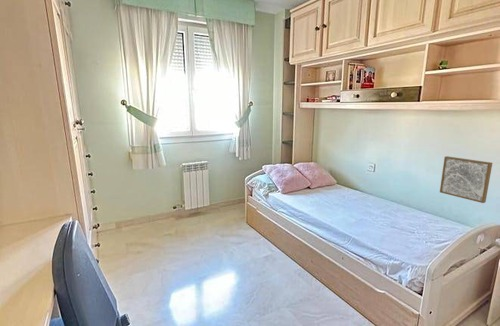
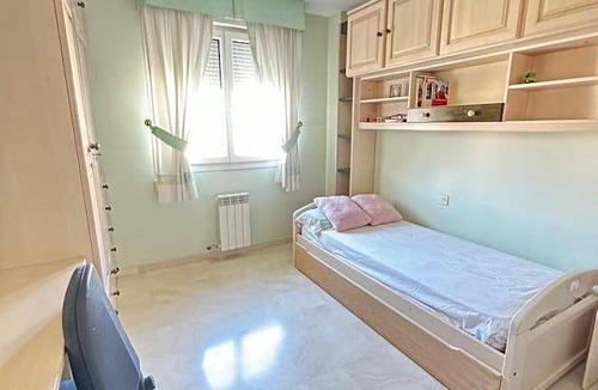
- wall art [439,155,493,204]
